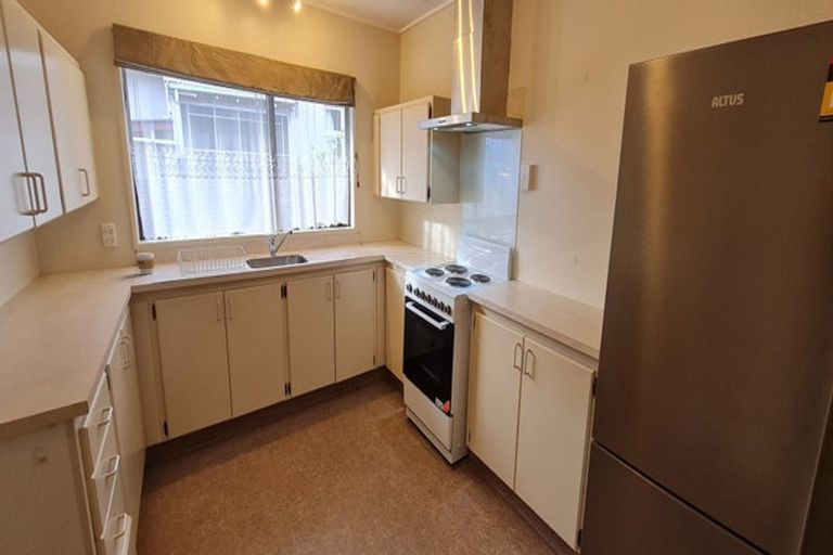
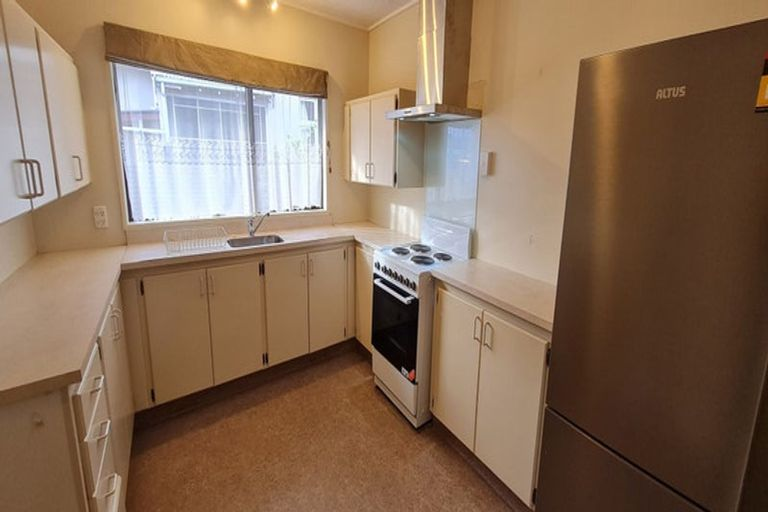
- coffee cup [134,251,155,275]
